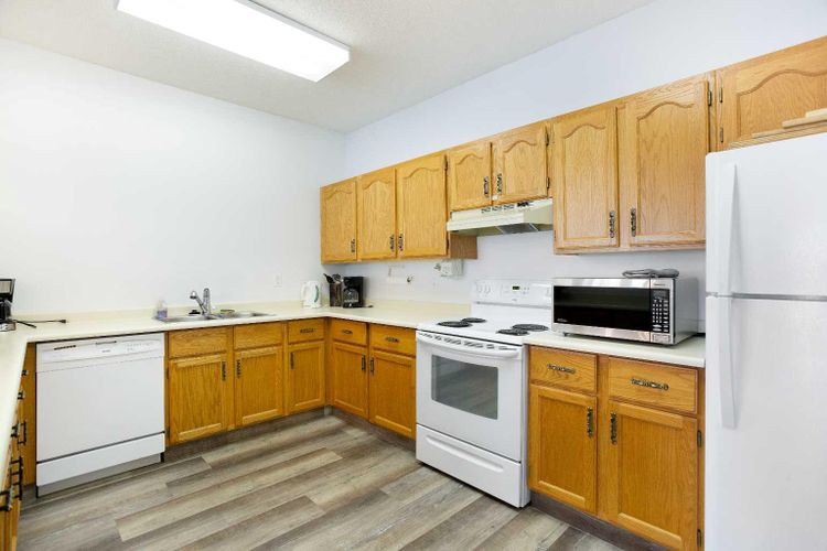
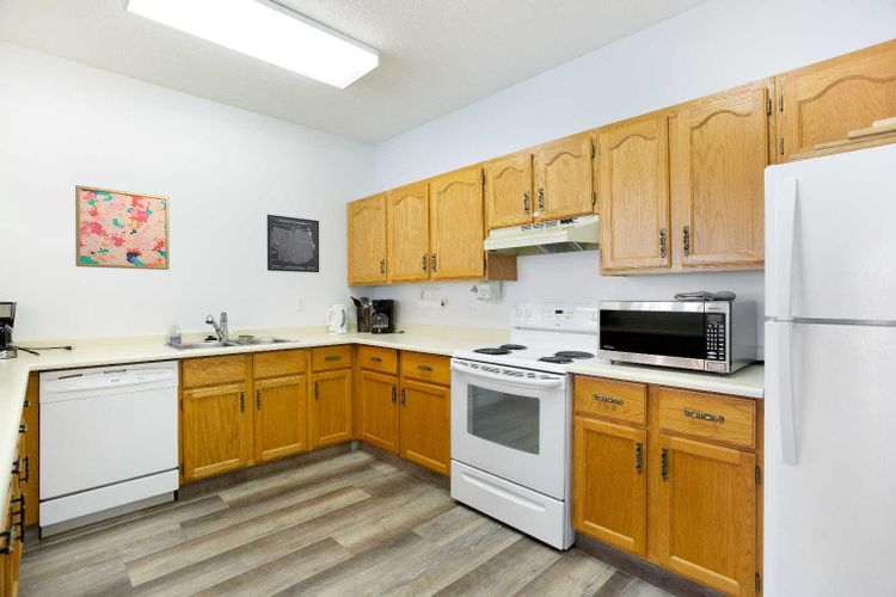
+ wall art [266,214,320,273]
+ wall art [74,184,171,271]
